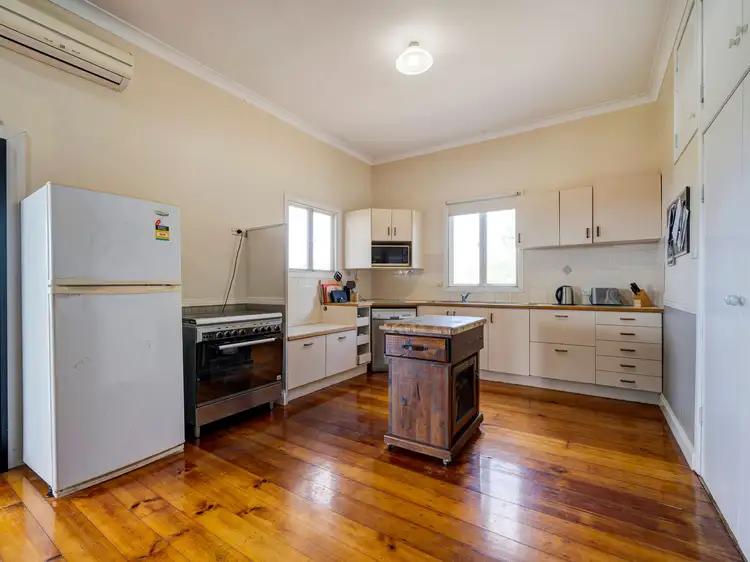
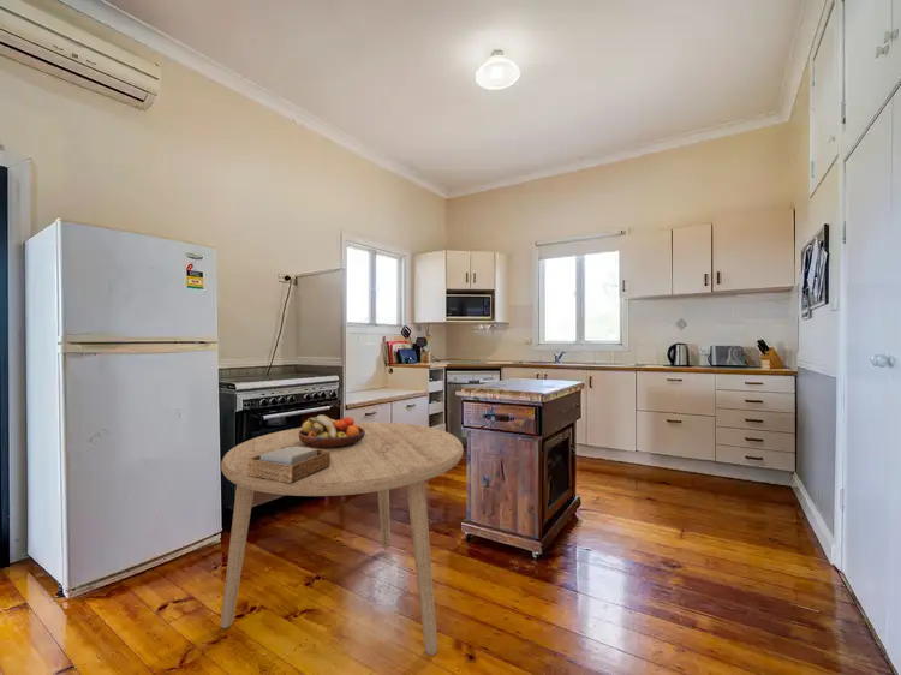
+ dining table [220,422,465,657]
+ fruit bowl [299,413,365,449]
+ napkin holder [247,446,330,484]
